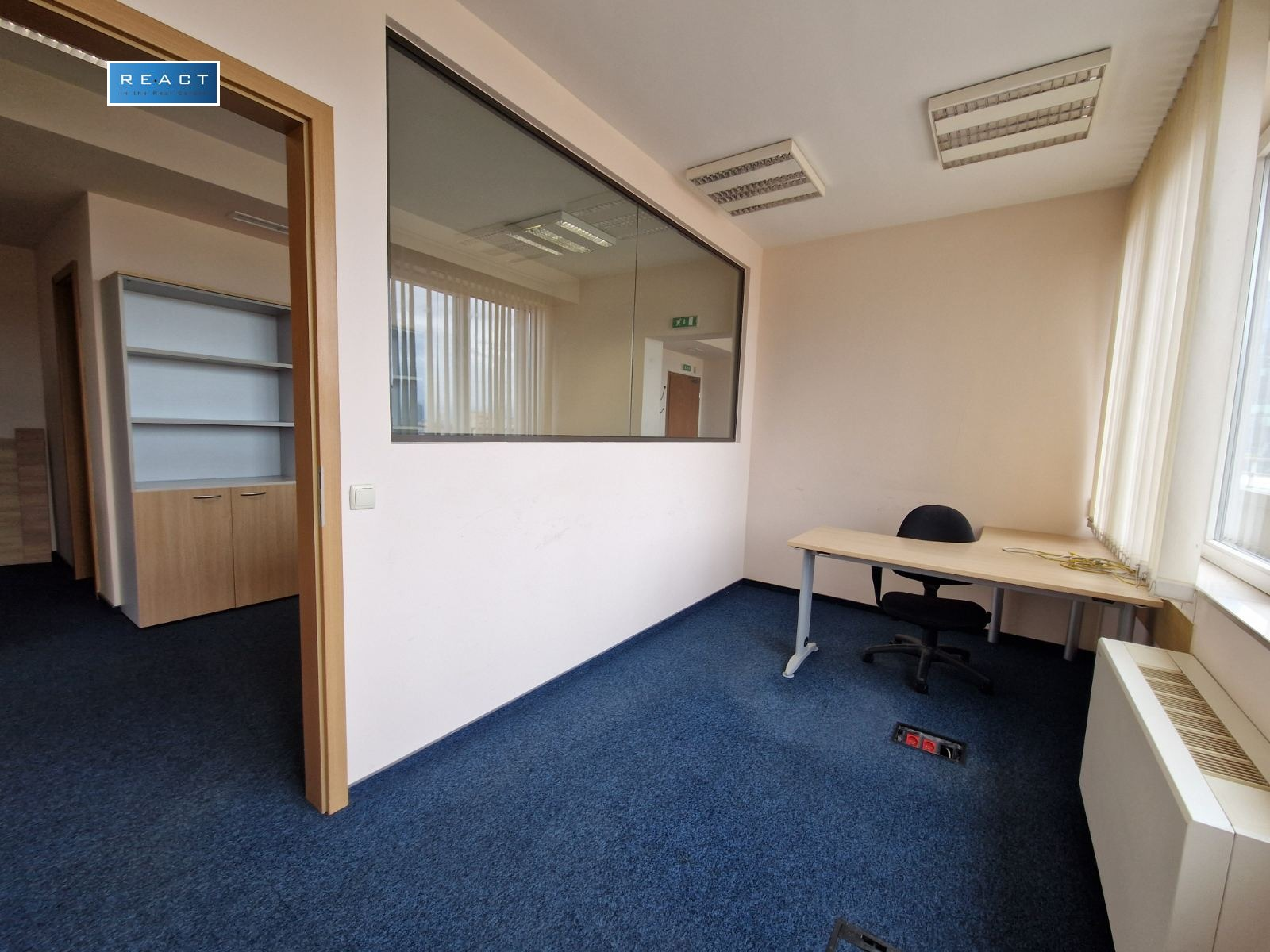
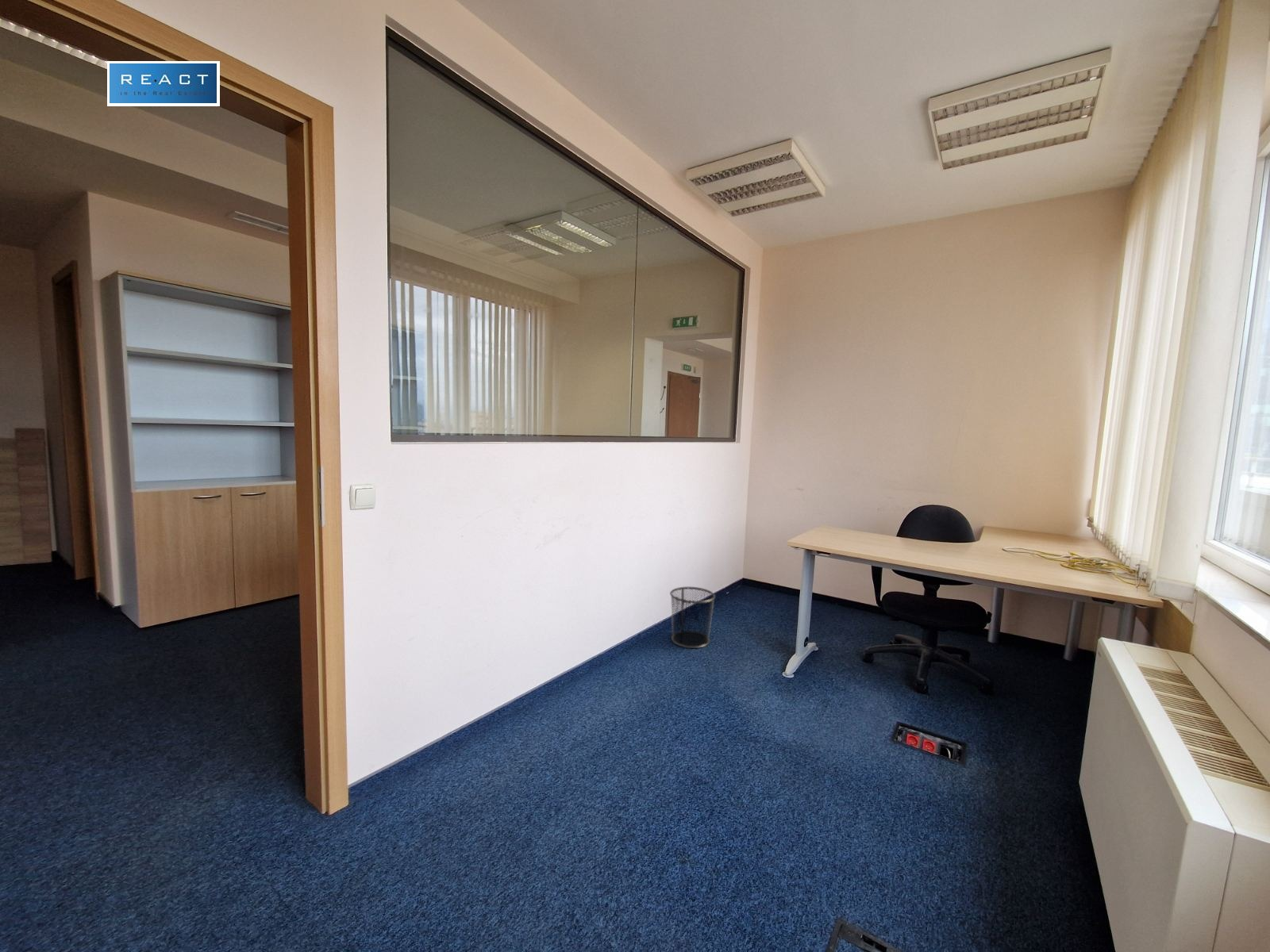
+ waste bin [669,586,716,649]
